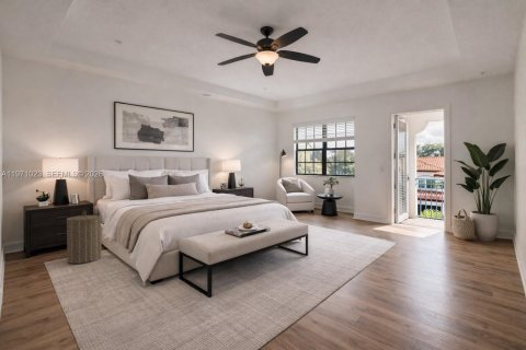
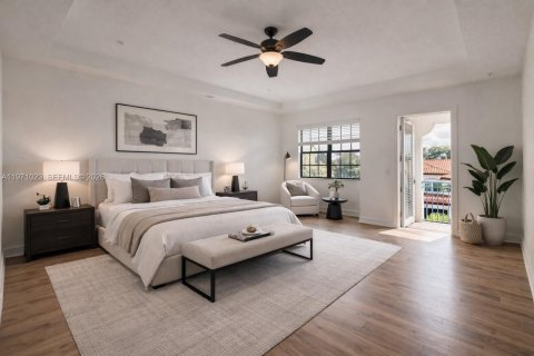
- laundry hamper [66,210,103,265]
